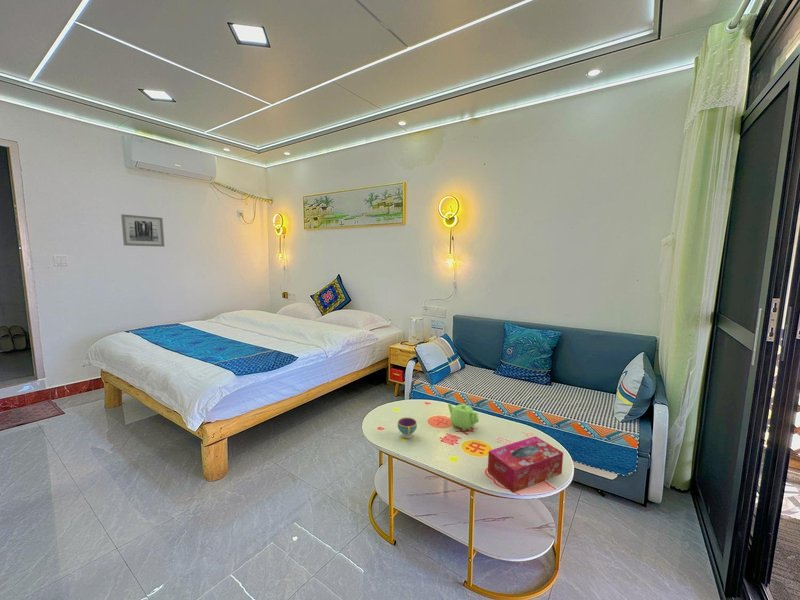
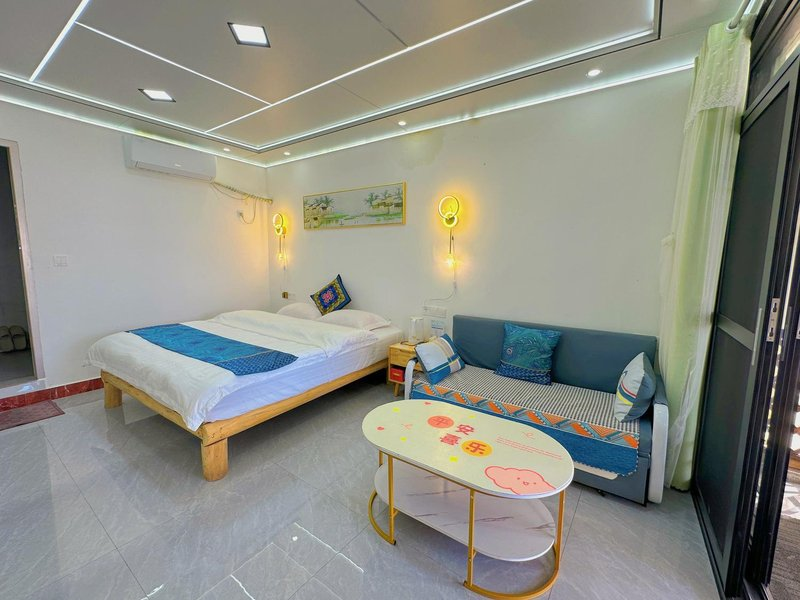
- teacup [397,417,418,440]
- tissue box [487,435,564,494]
- wall art [120,213,165,248]
- teapot [447,403,480,432]
